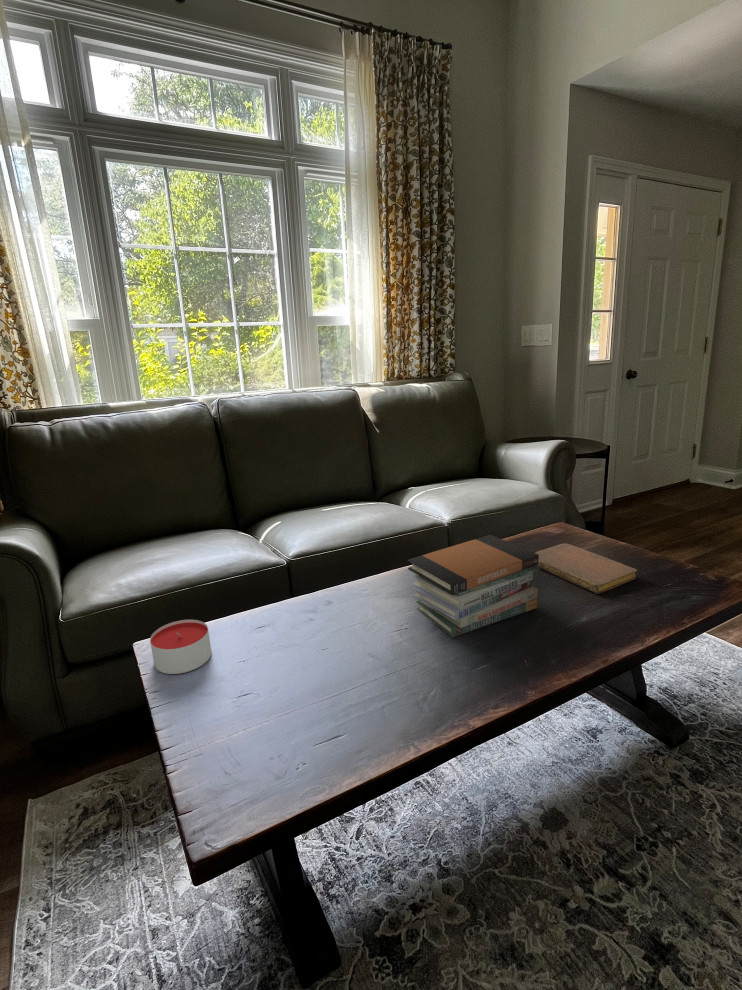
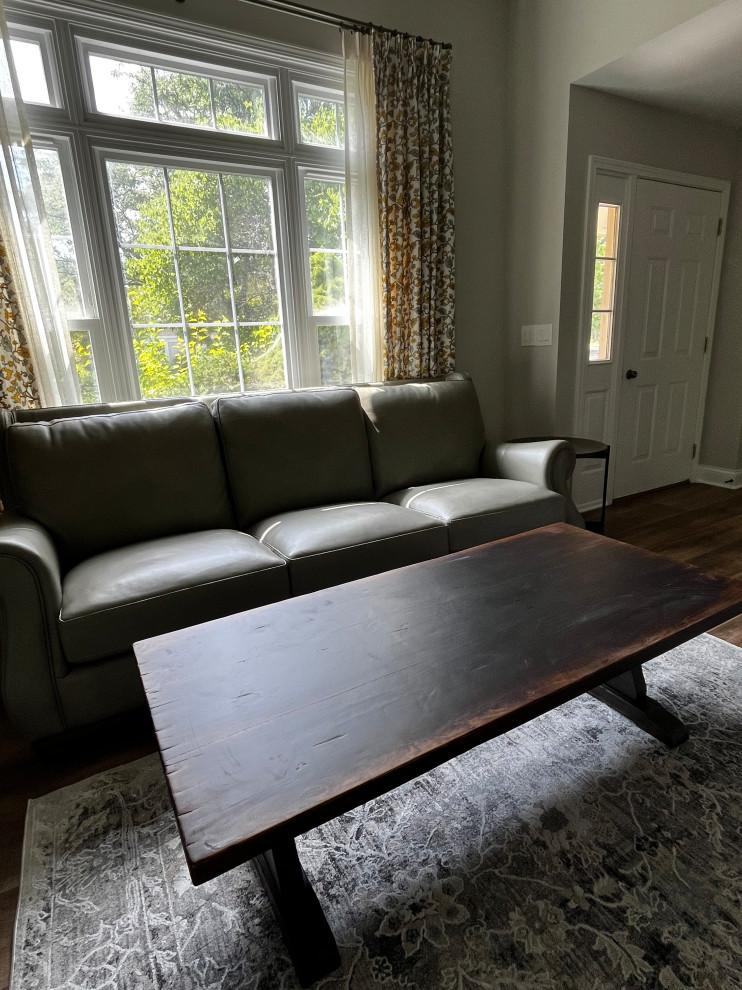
- notebook [534,542,638,595]
- candle [149,619,212,675]
- book stack [407,534,541,639]
